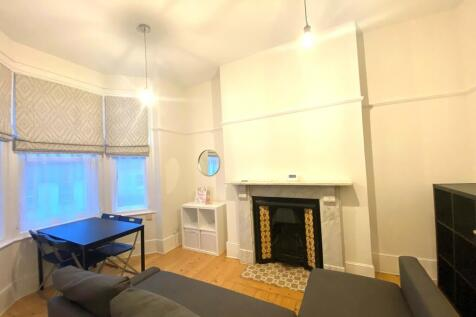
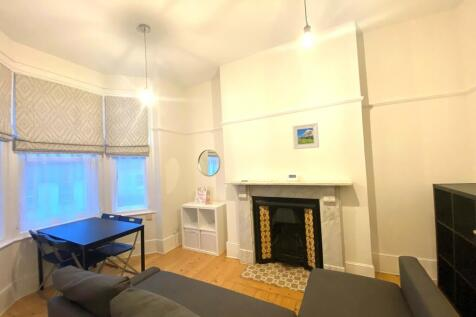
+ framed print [291,122,320,150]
